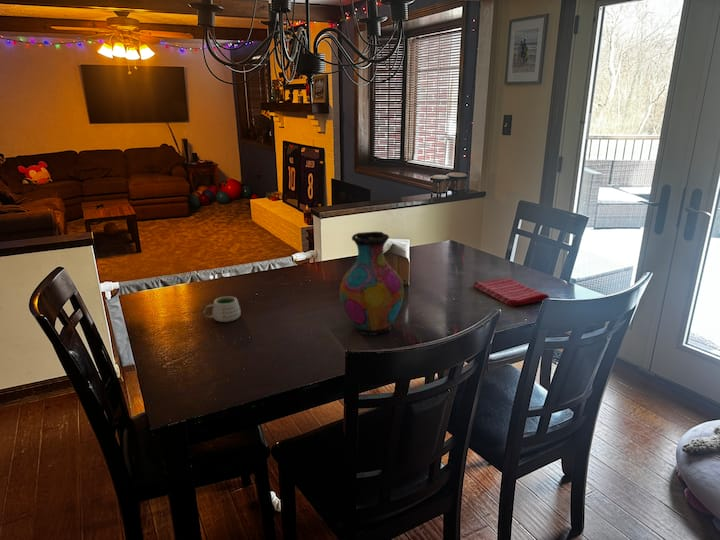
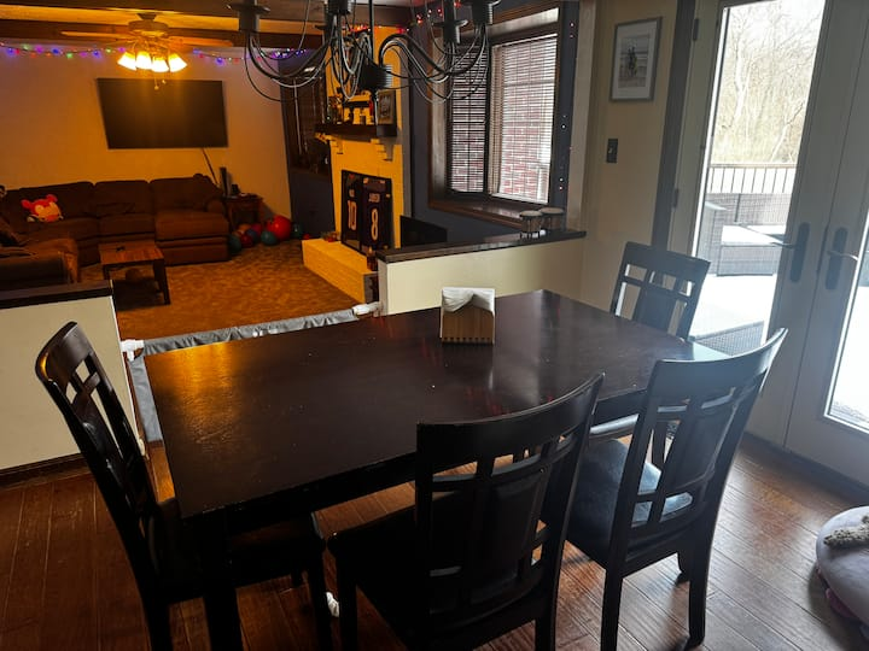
- mug [202,295,242,323]
- vase [339,231,405,336]
- dish towel [472,277,550,308]
